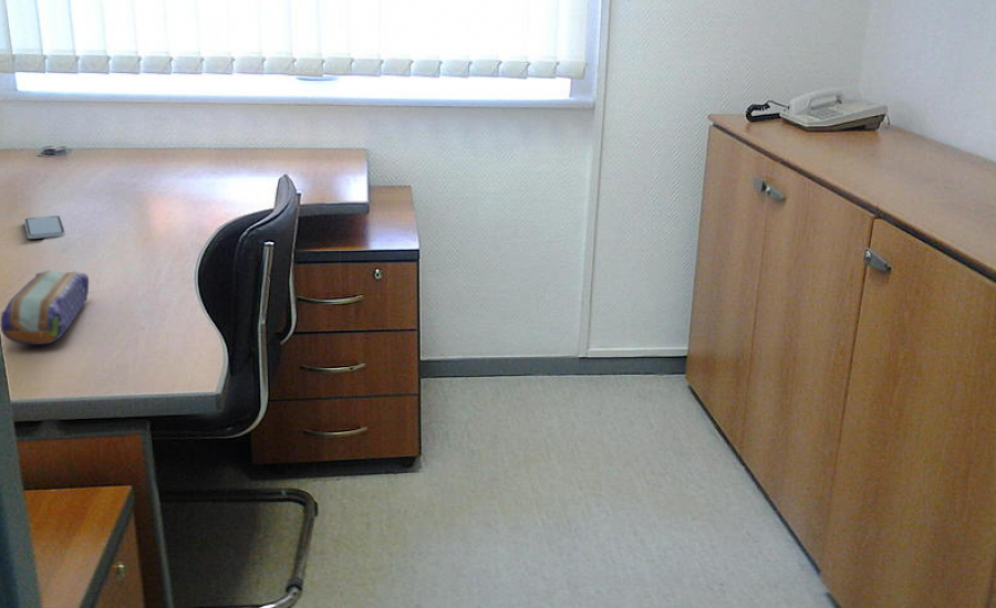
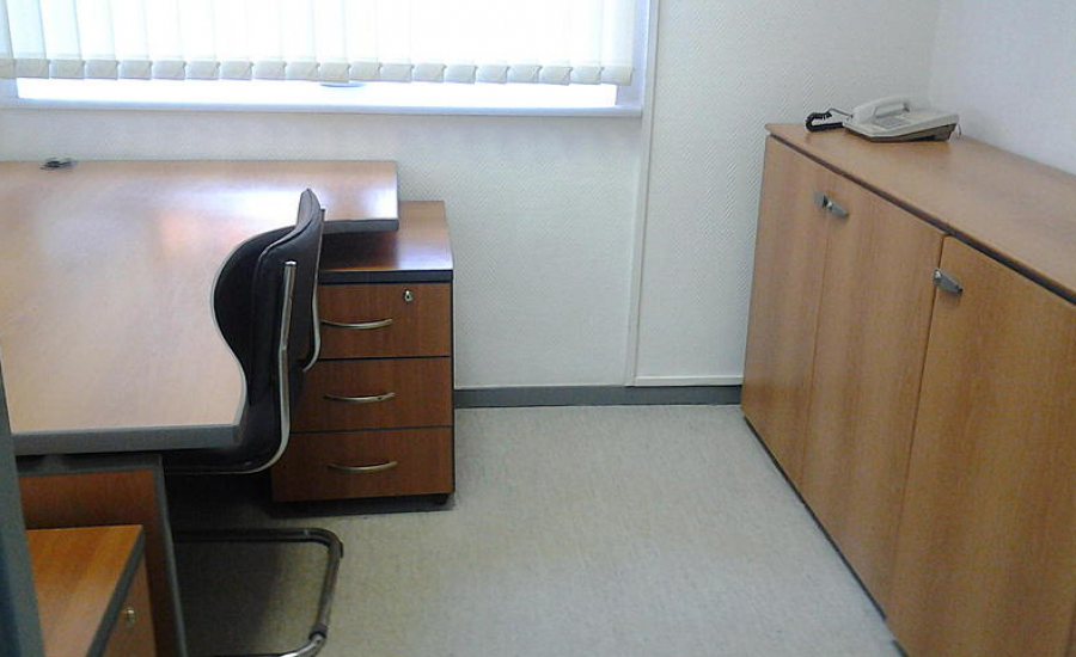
- pencil case [0,270,90,346]
- smartphone [23,214,66,240]
